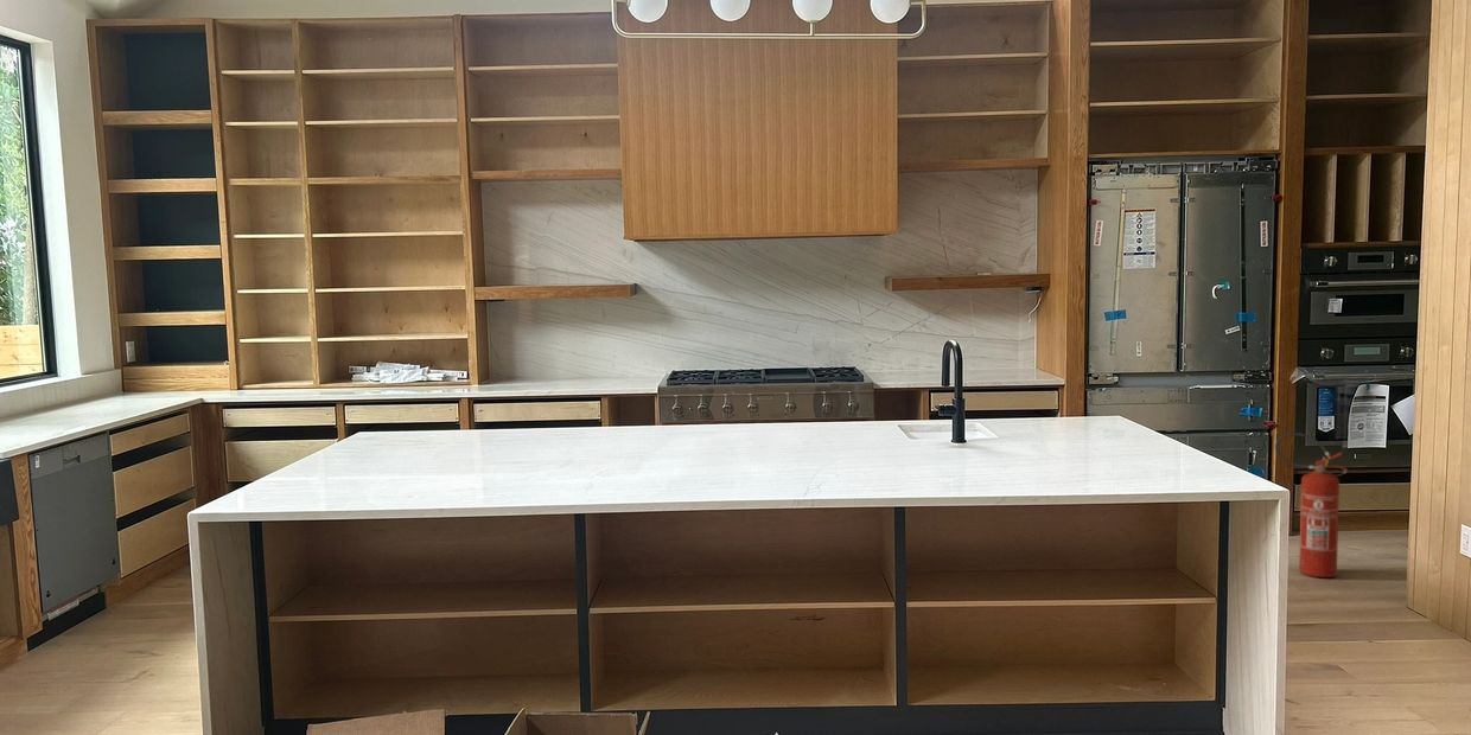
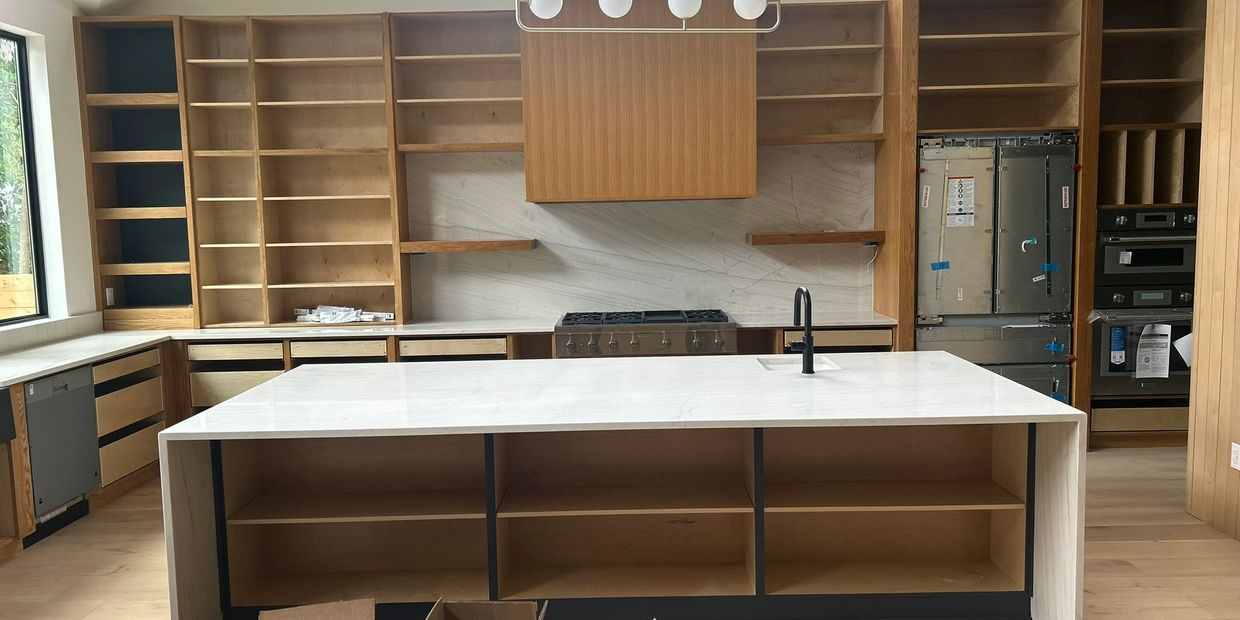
- fire extinguisher [1274,432,1349,579]
